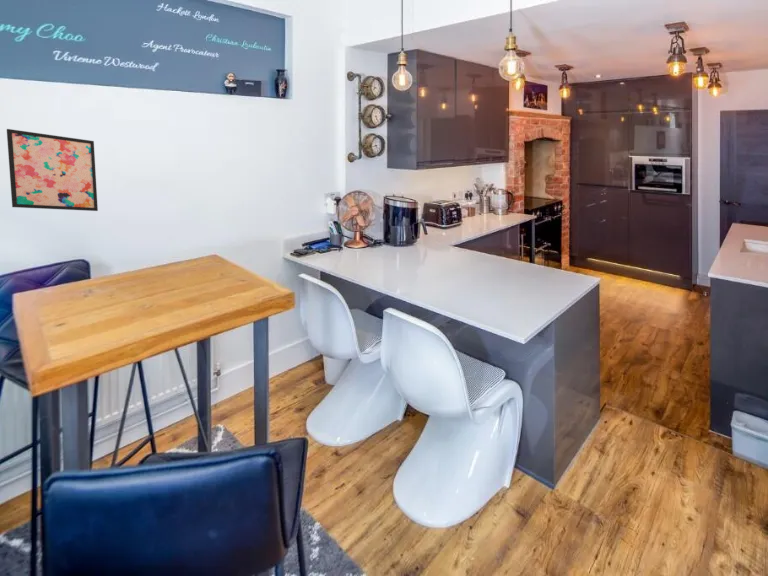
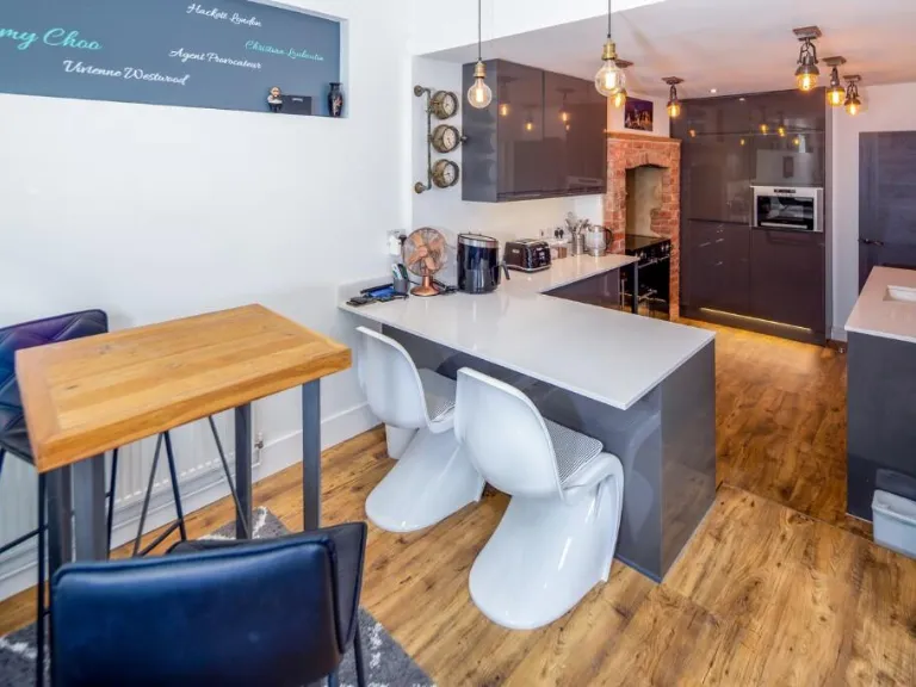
- wall art [6,128,99,212]
